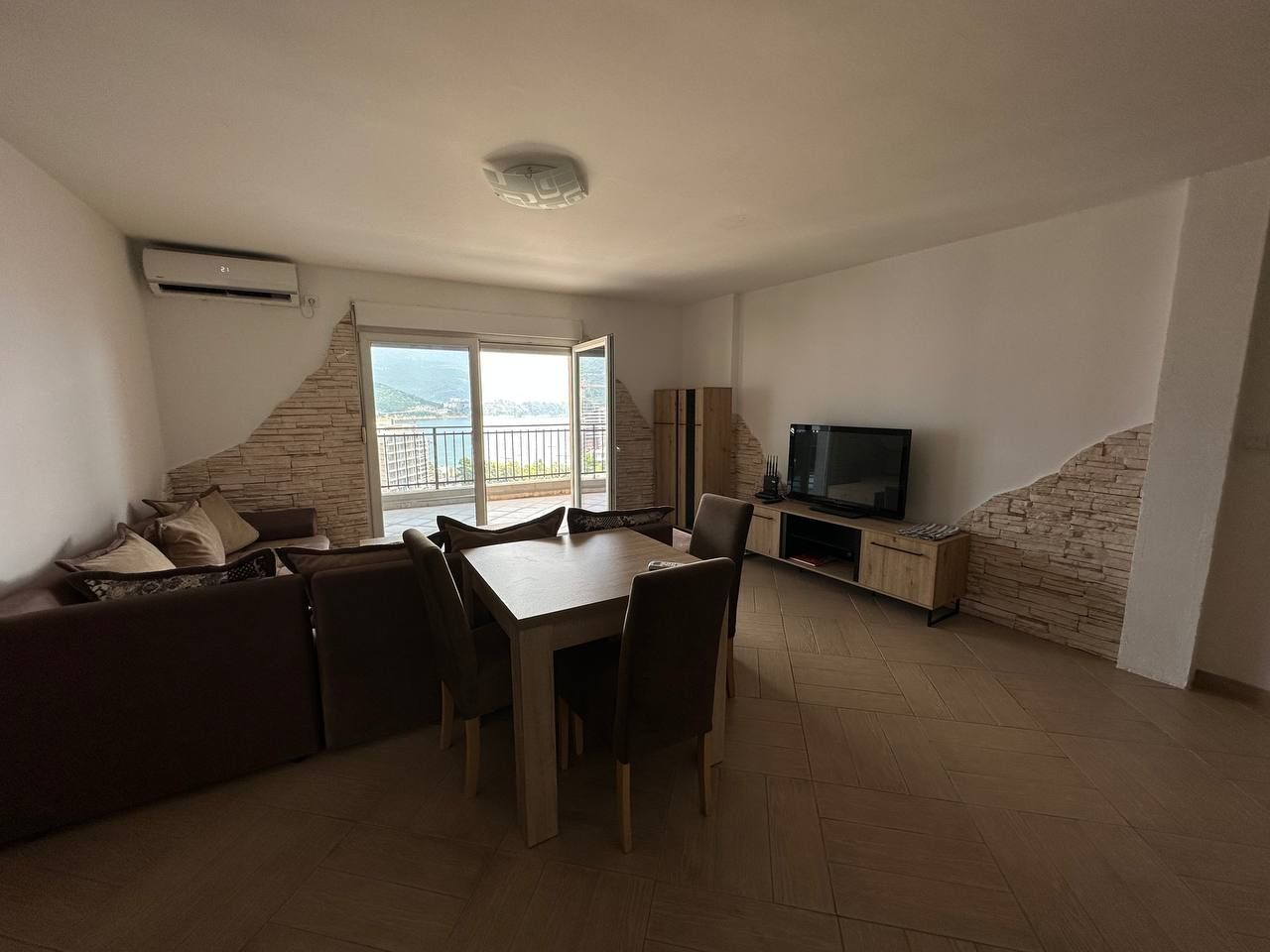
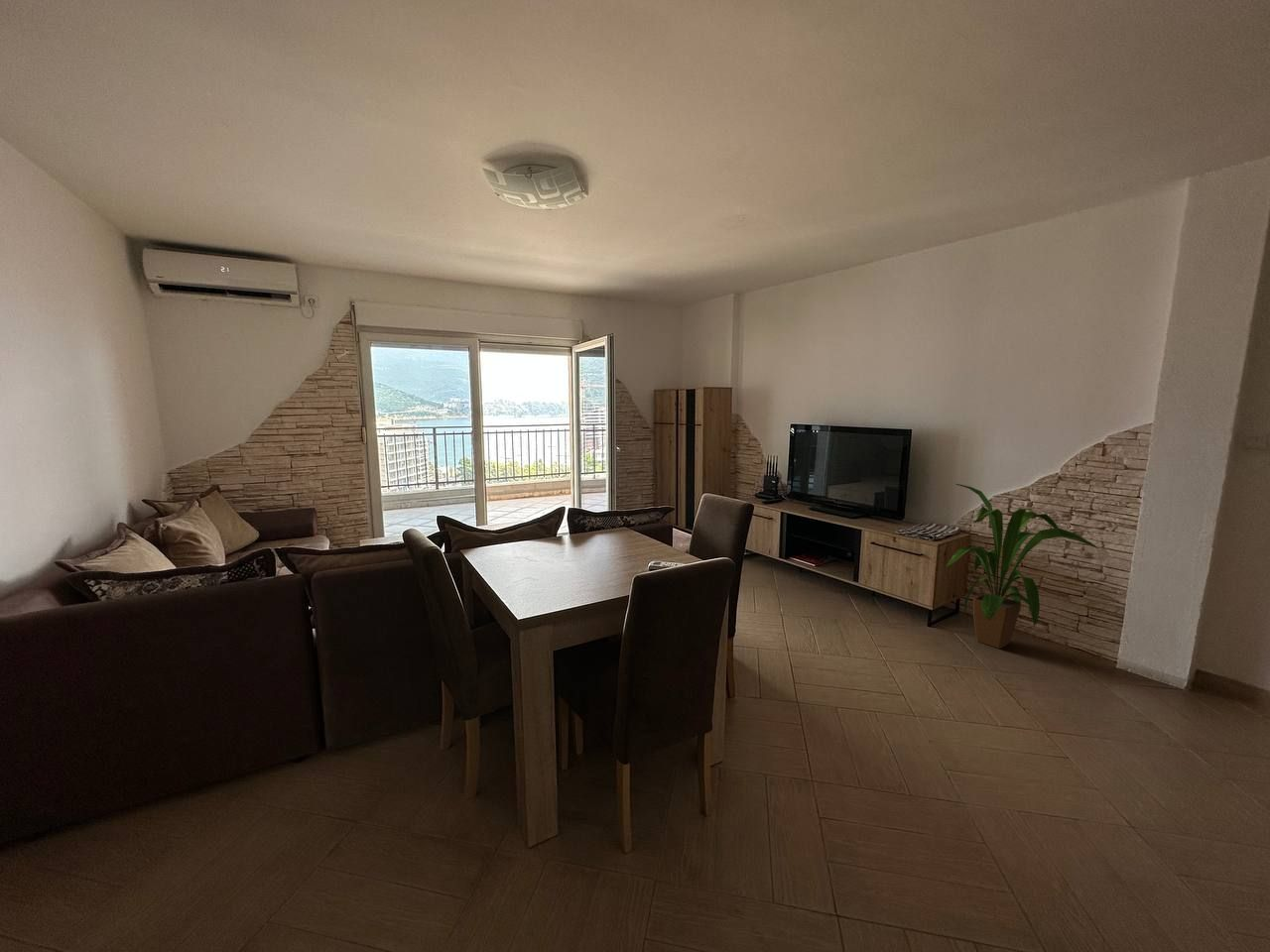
+ house plant [943,483,1099,650]
